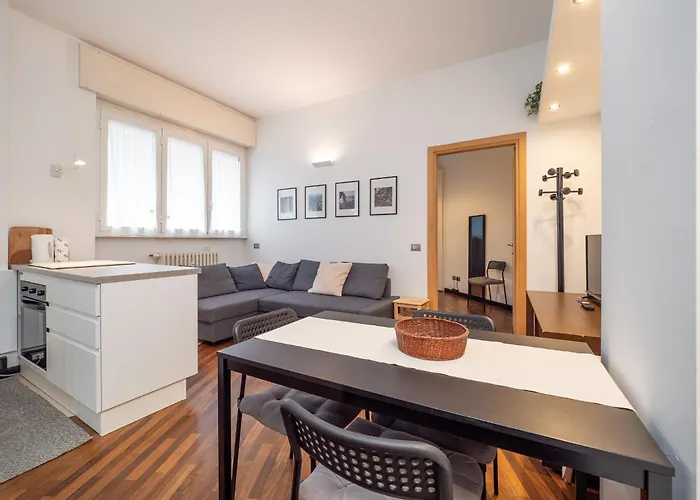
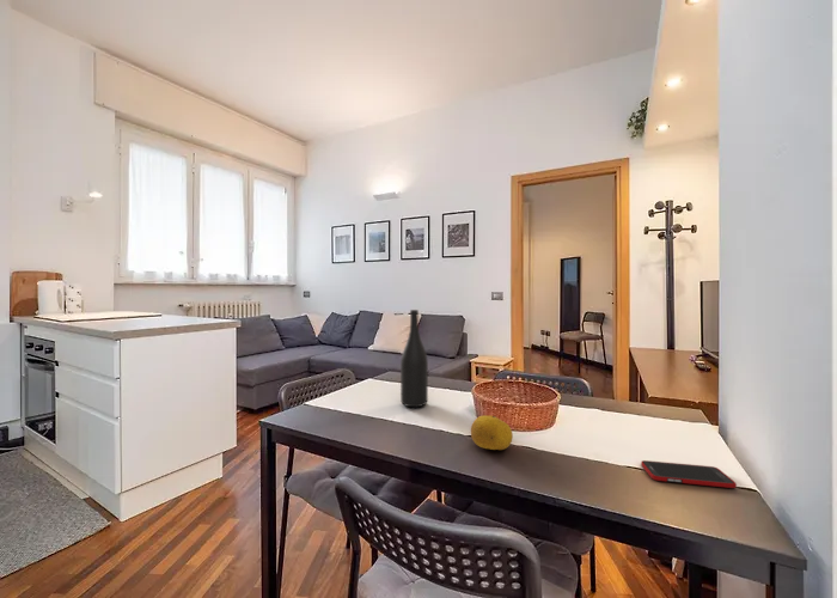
+ cell phone [640,459,738,489]
+ fruit [470,414,514,451]
+ wine bottle [399,309,429,408]
